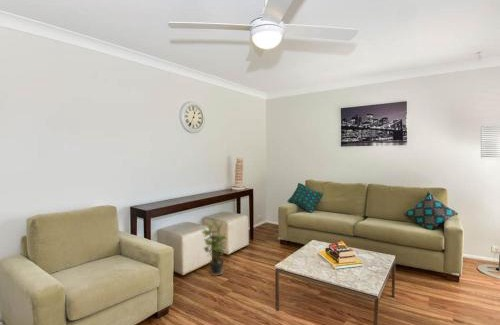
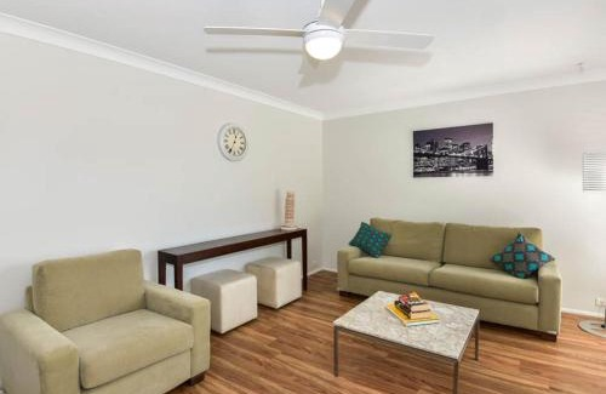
- potted plant [200,219,228,277]
